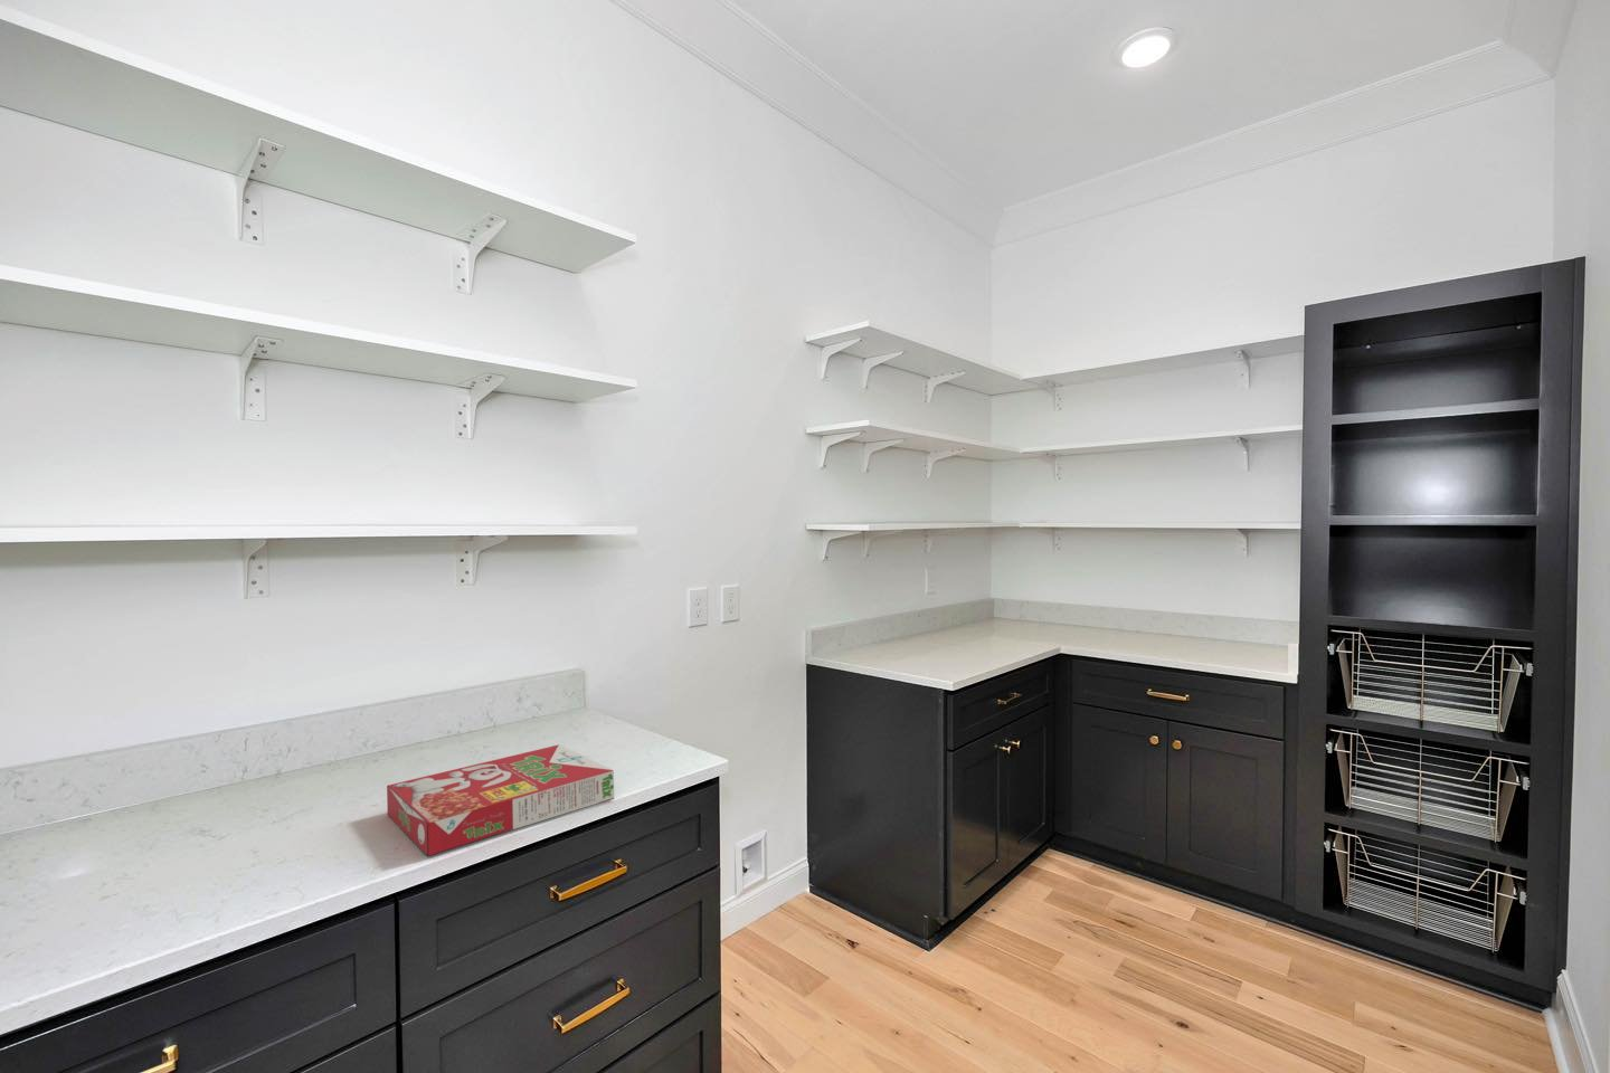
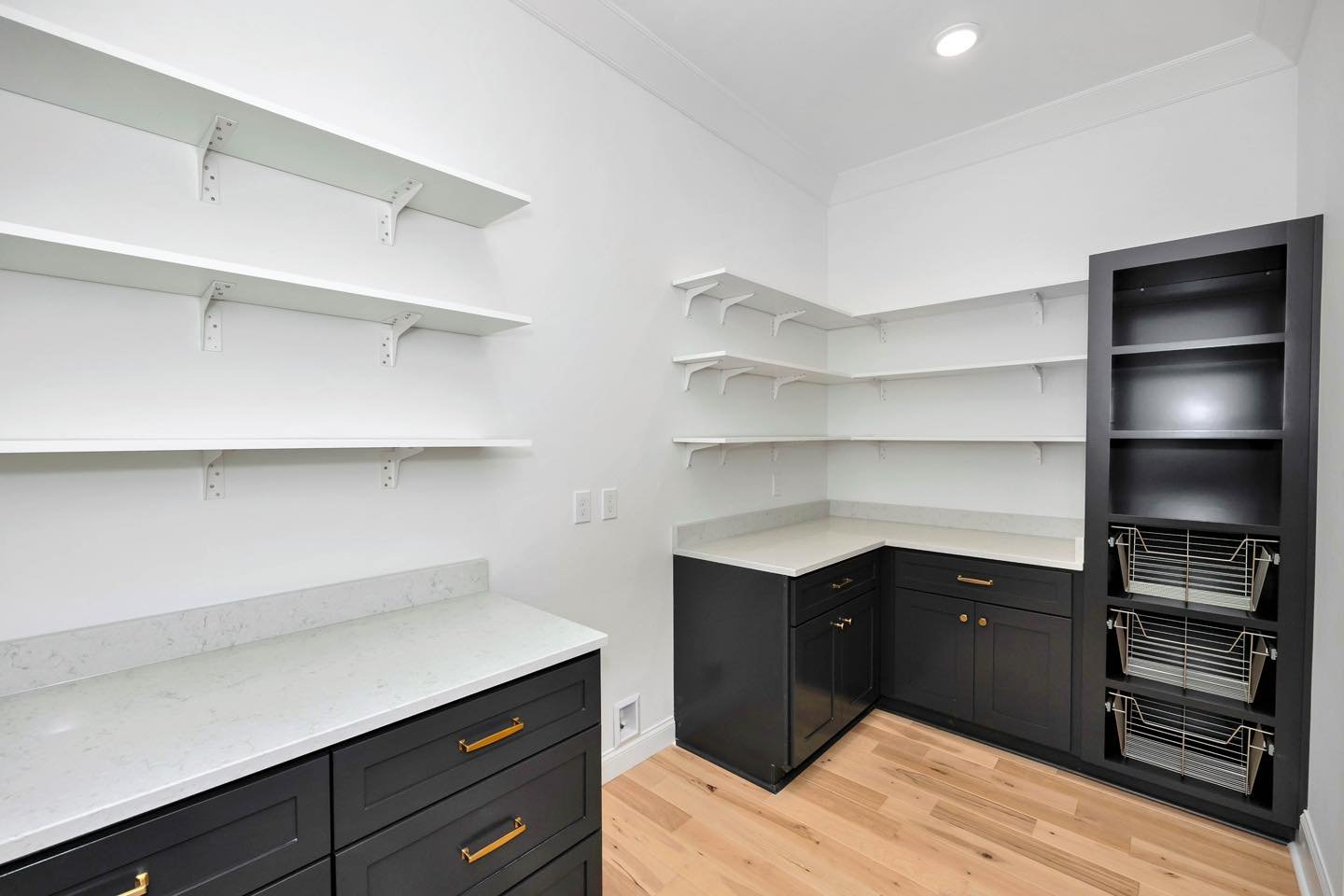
- cereal box [386,744,615,857]
